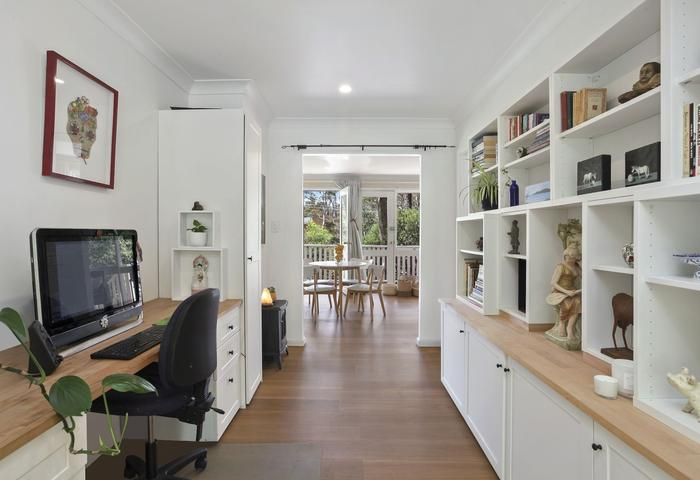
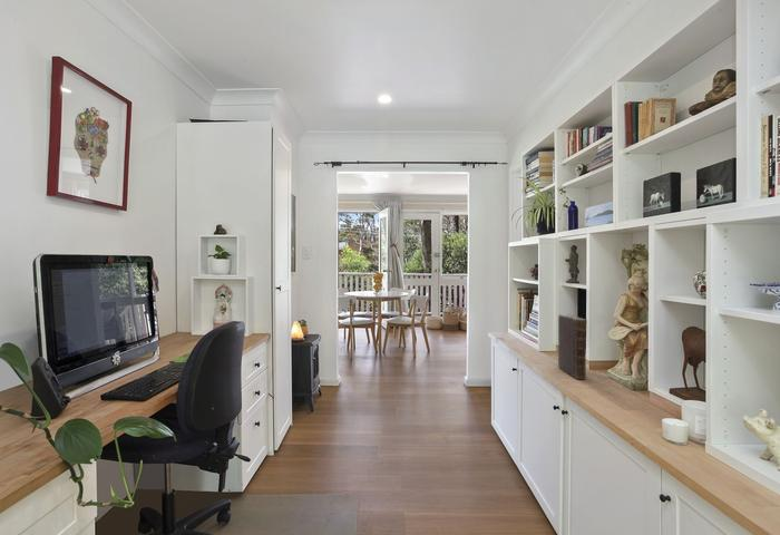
+ book [557,313,588,380]
